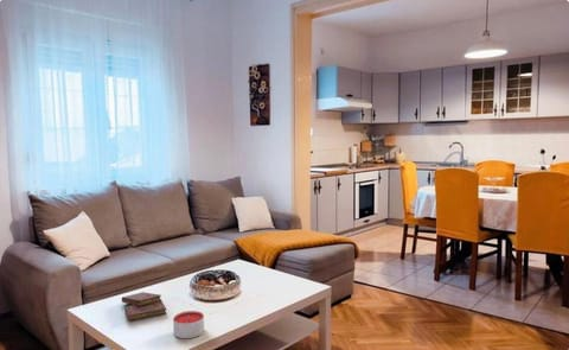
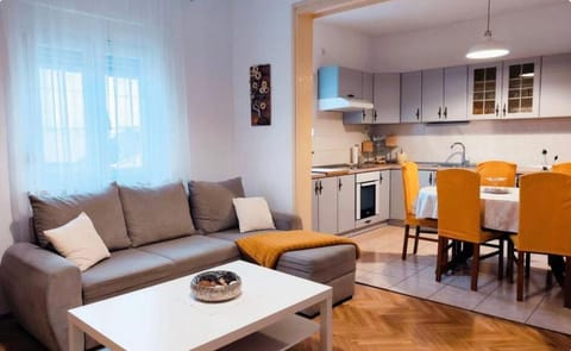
- book [121,291,167,322]
- candle [172,310,205,339]
